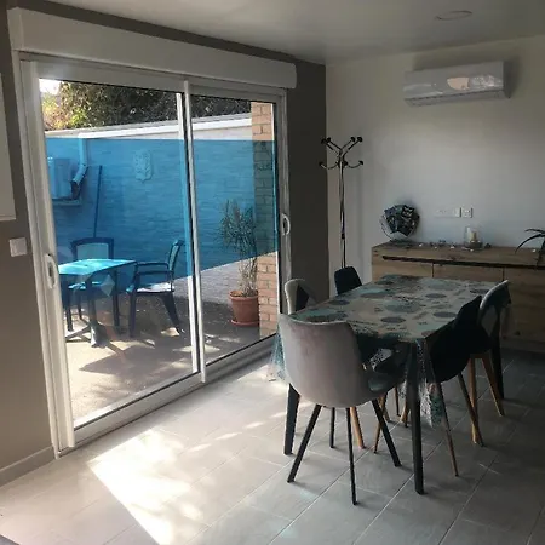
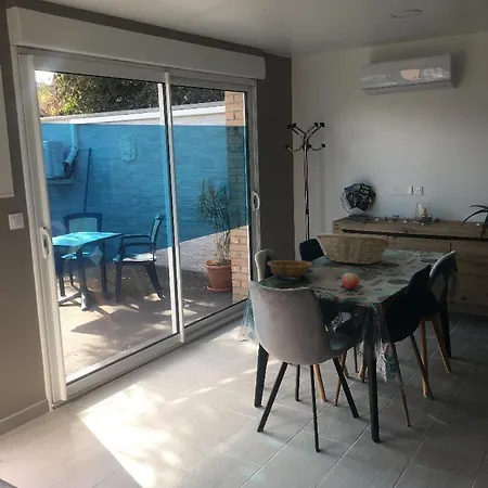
+ apple [341,271,361,291]
+ fruit basket [316,232,391,266]
+ decorative bowl [267,259,313,279]
